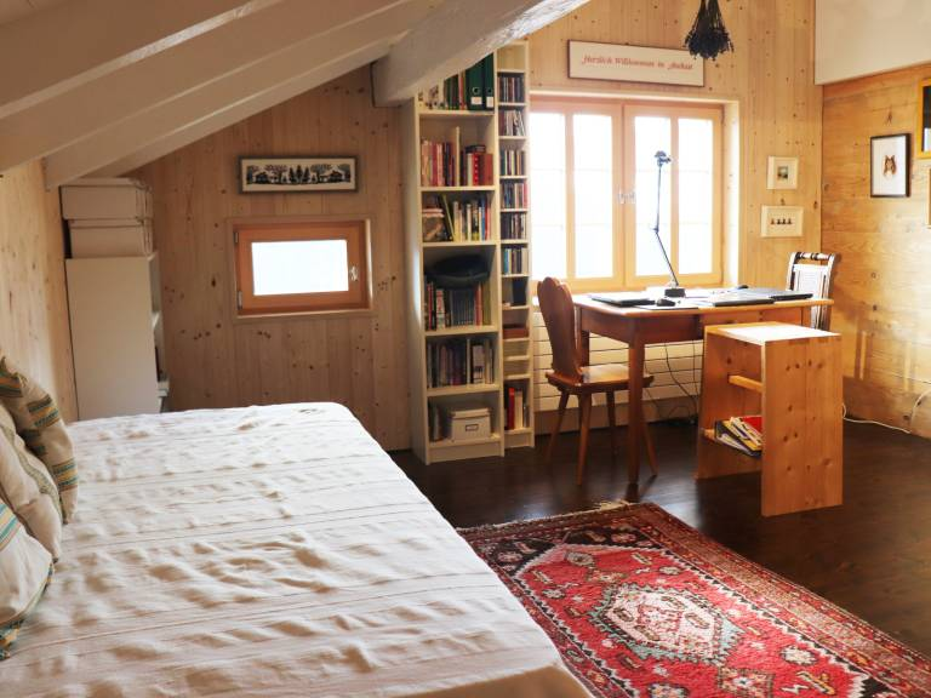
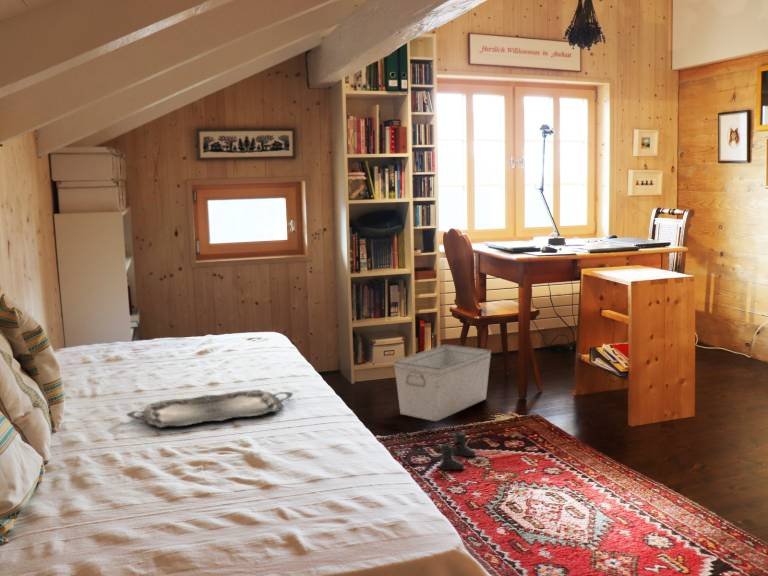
+ serving tray [126,389,294,429]
+ boots [435,431,478,471]
+ storage bin [393,344,492,422]
